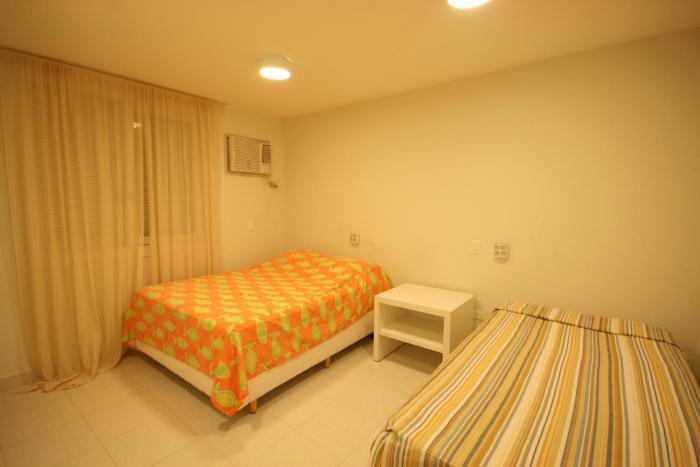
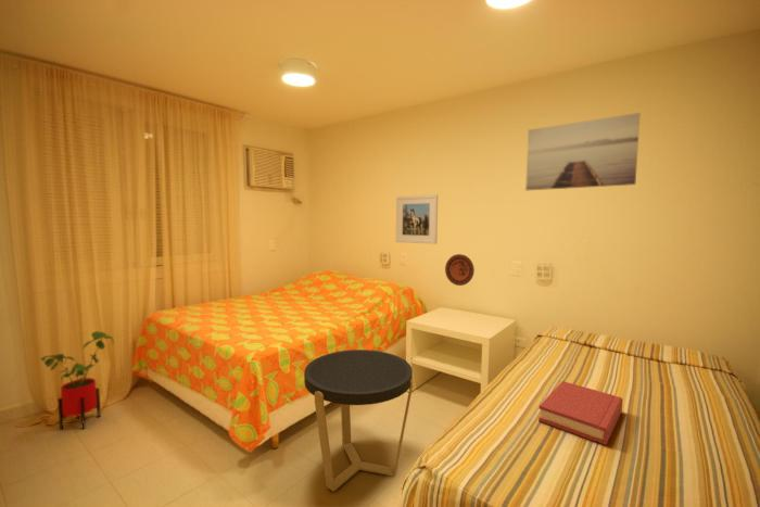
+ decorative plate [444,253,476,287]
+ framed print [395,193,439,245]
+ house plant [39,330,115,431]
+ hardback book [537,380,624,446]
+ side table [303,348,414,493]
+ wall art [524,112,641,191]
